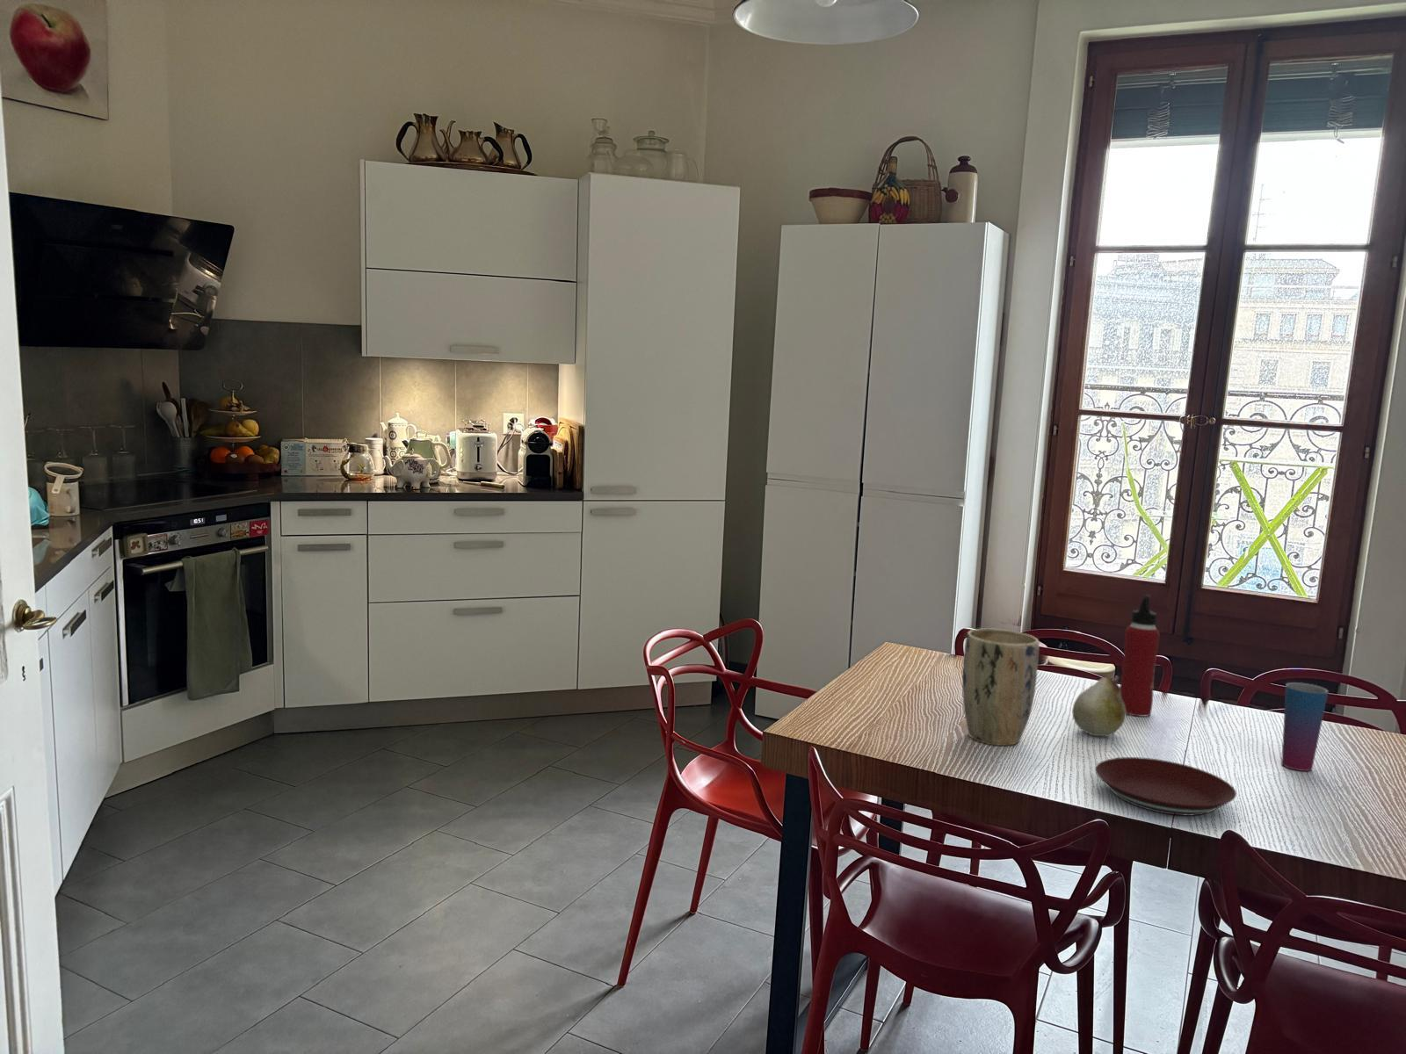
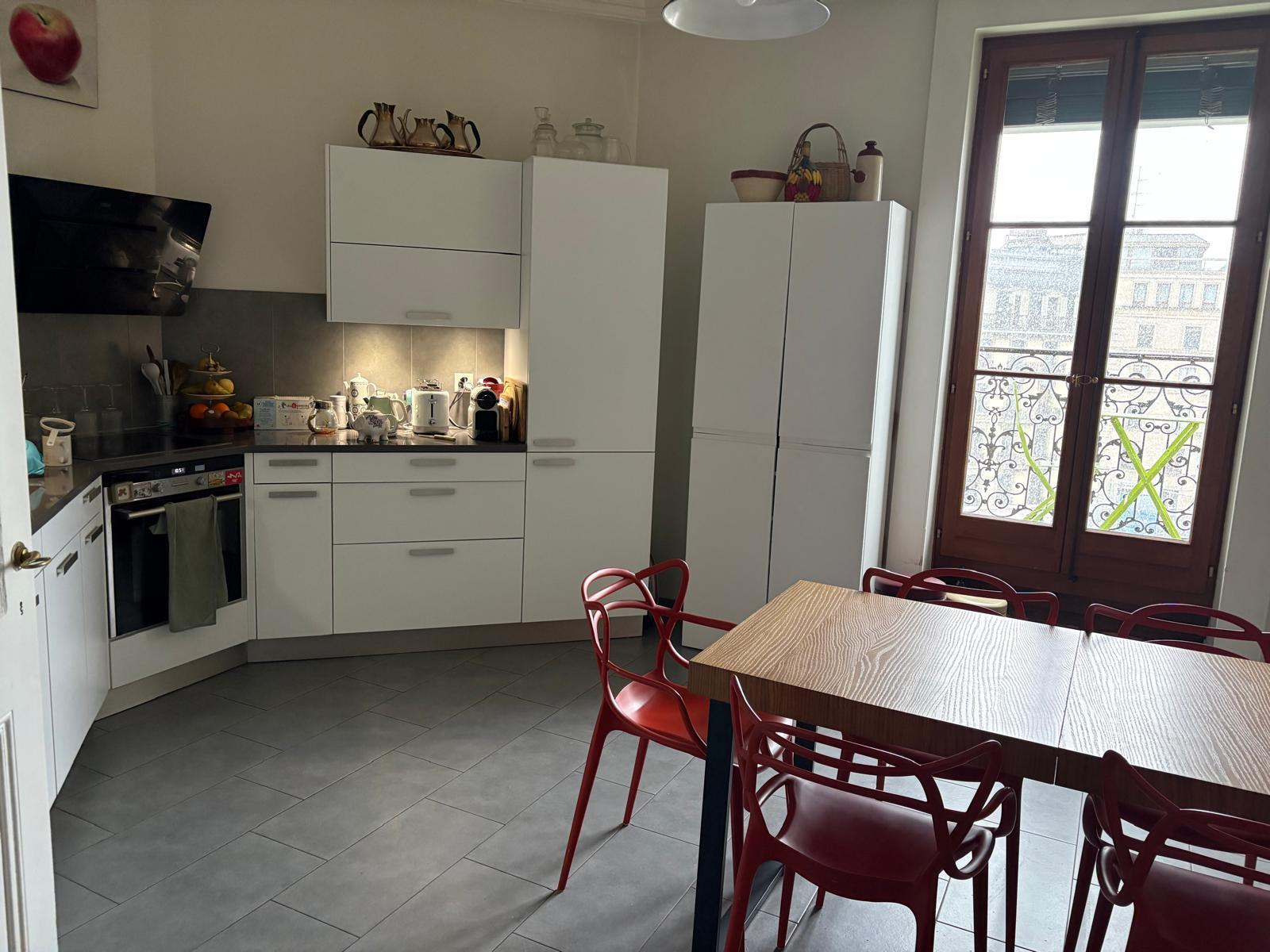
- plant pot [961,628,1041,746]
- fruit [1072,674,1127,737]
- plate [1094,756,1238,817]
- cup [1280,682,1330,772]
- water bottle [1119,593,1161,717]
